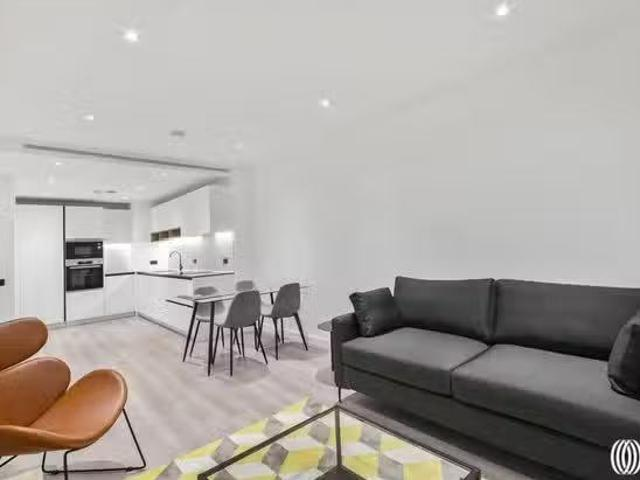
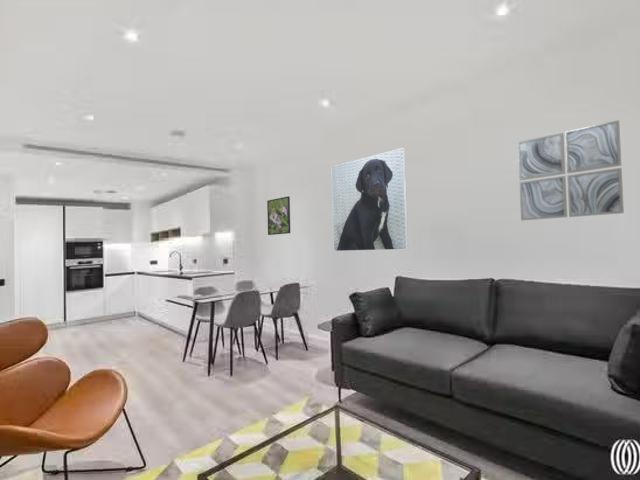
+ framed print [331,147,409,252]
+ wall art [517,119,625,221]
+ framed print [266,195,291,236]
